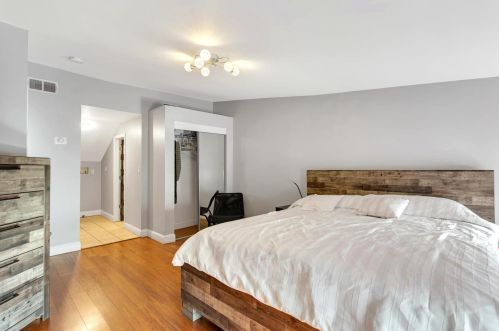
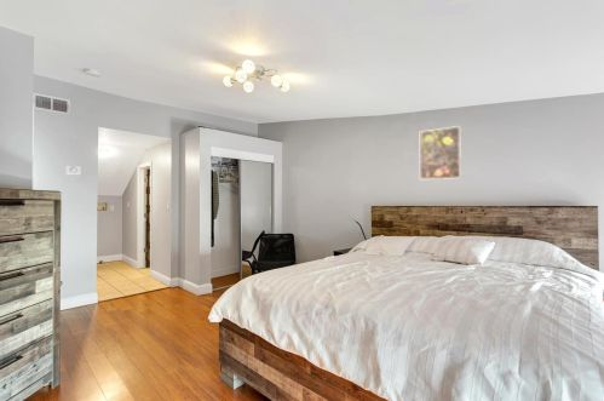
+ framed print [419,125,462,181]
